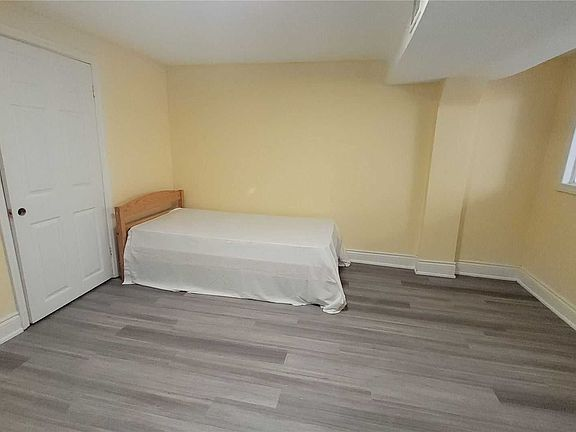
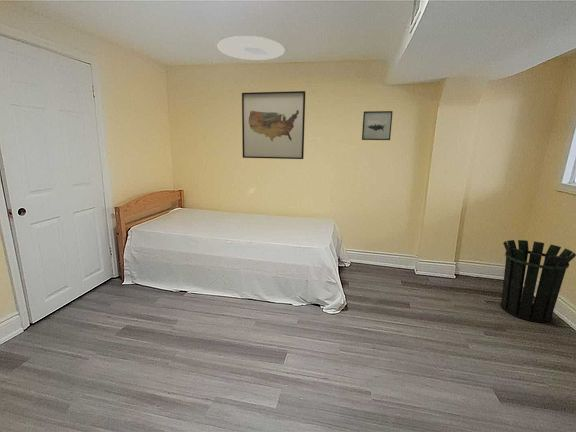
+ ceiling light [217,35,286,61]
+ waste bin [499,239,576,323]
+ wall art [361,110,394,141]
+ wall art [241,90,306,160]
